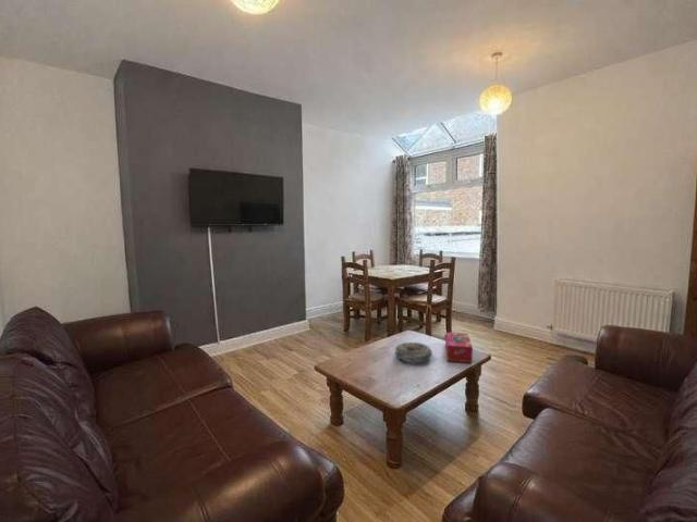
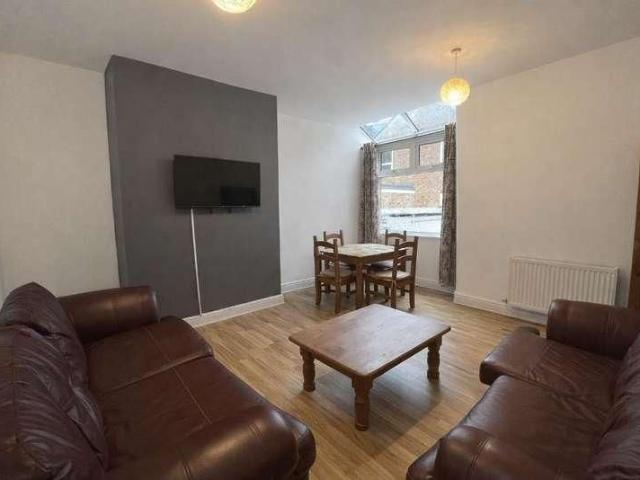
- tissue box [444,332,474,363]
- decorative bowl [393,340,433,364]
